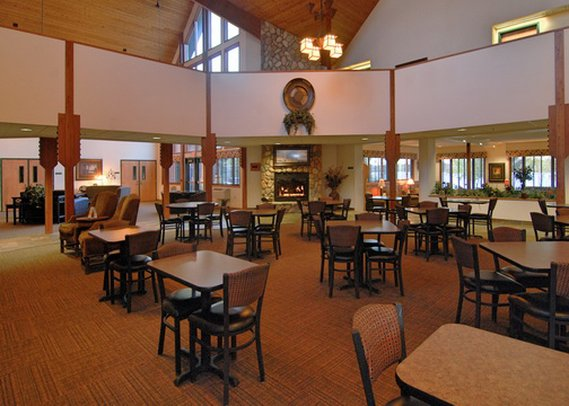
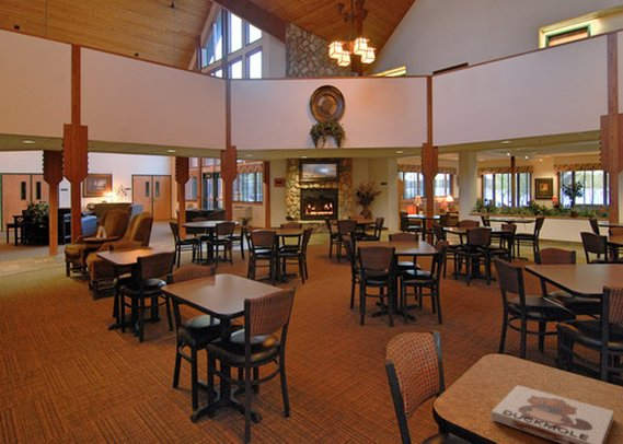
+ board game [491,384,614,444]
